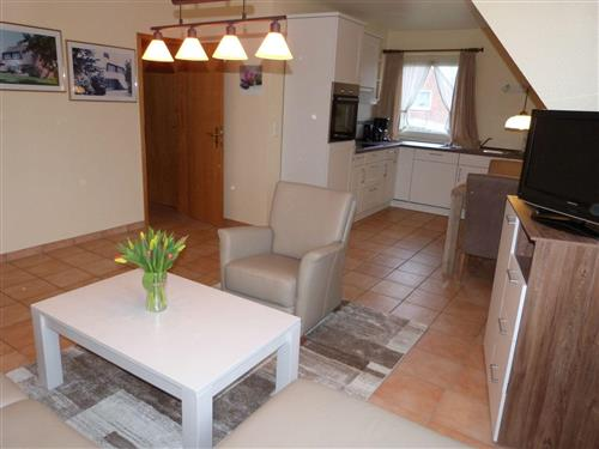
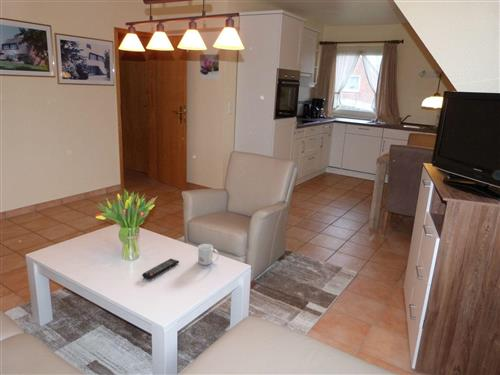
+ remote control [141,258,180,280]
+ mug [197,243,220,266]
